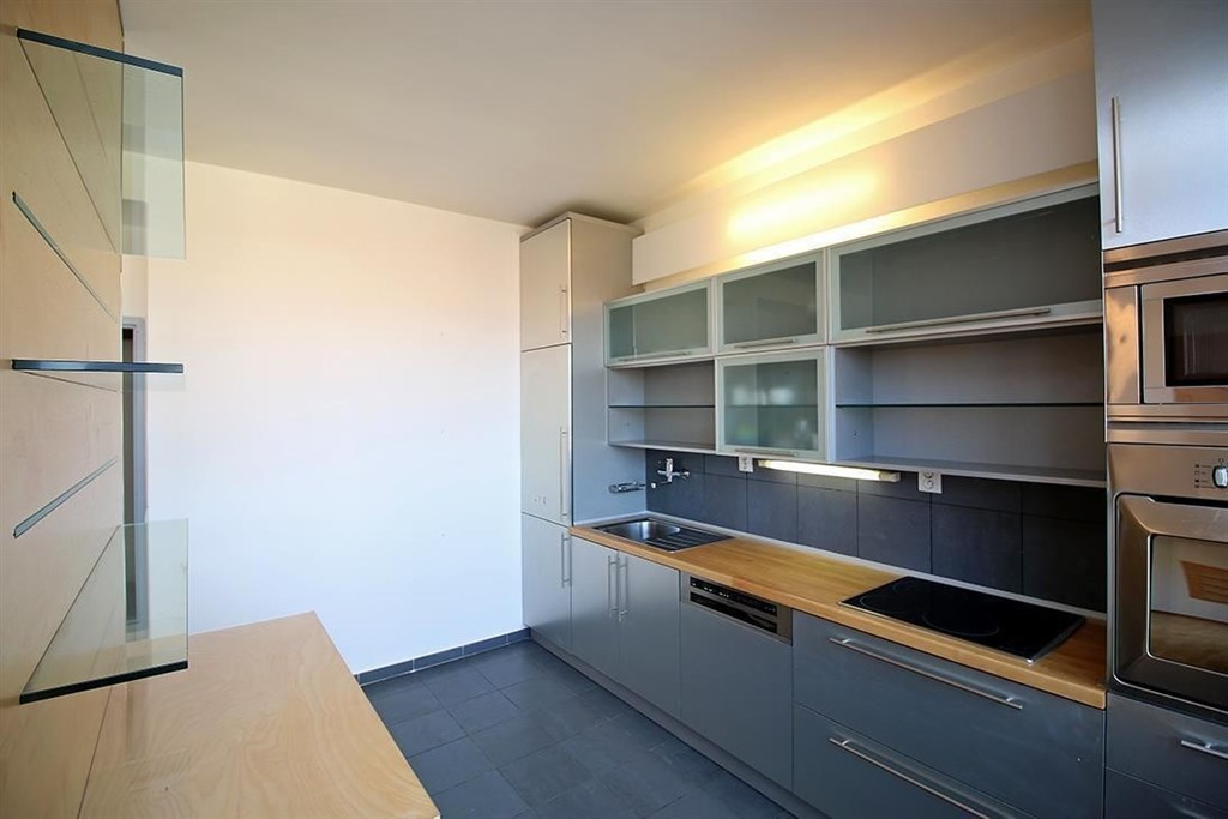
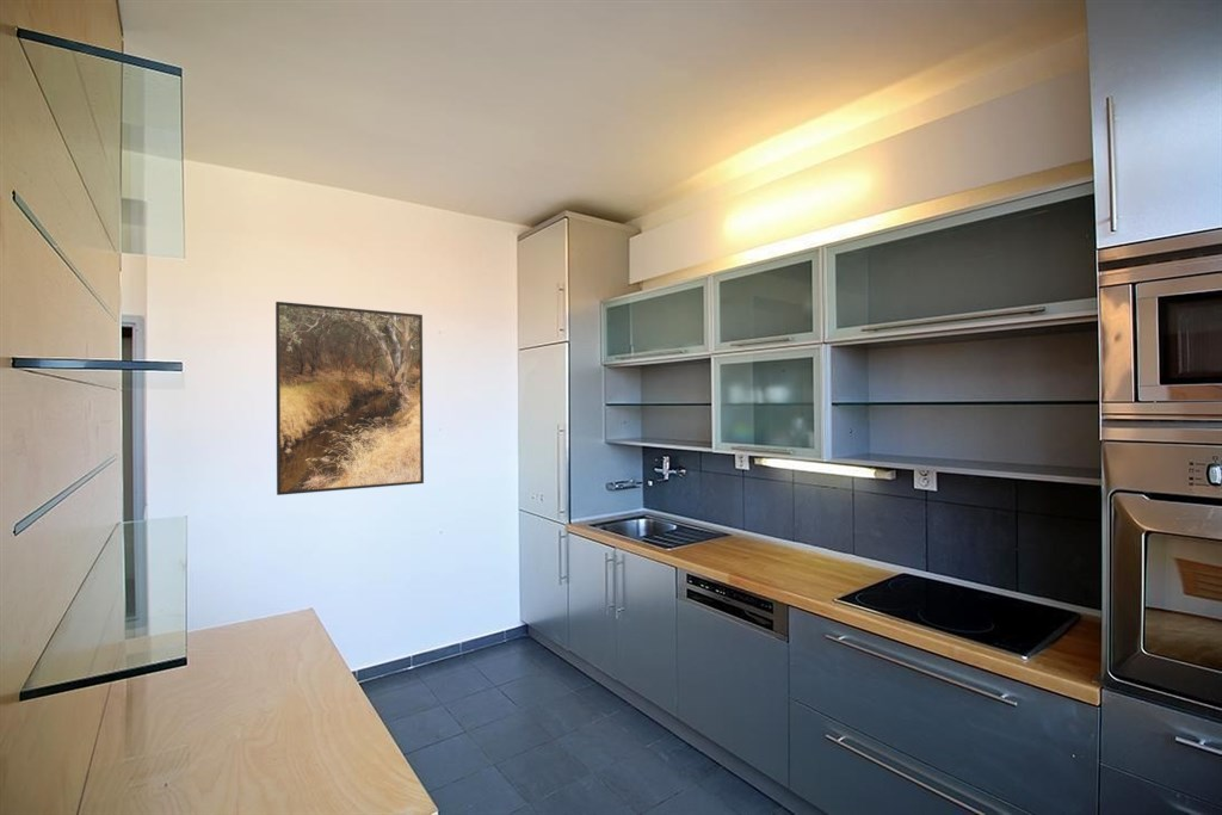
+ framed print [274,301,425,496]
